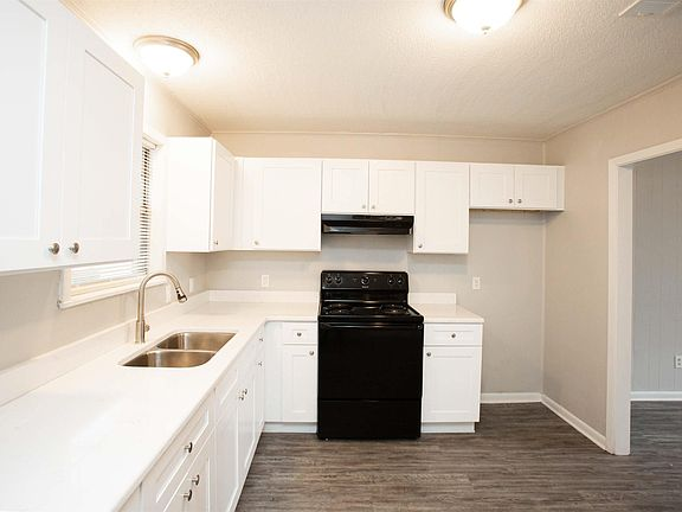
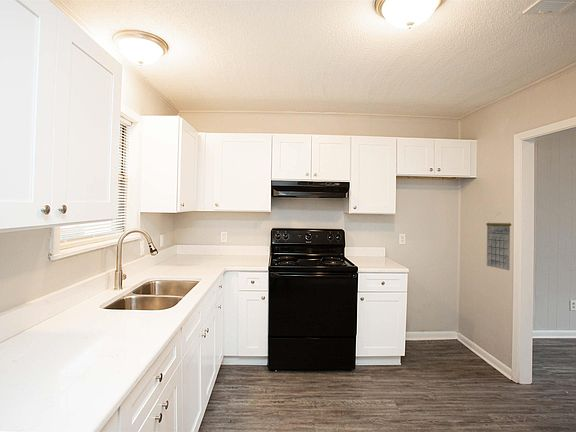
+ calendar [485,212,512,271]
